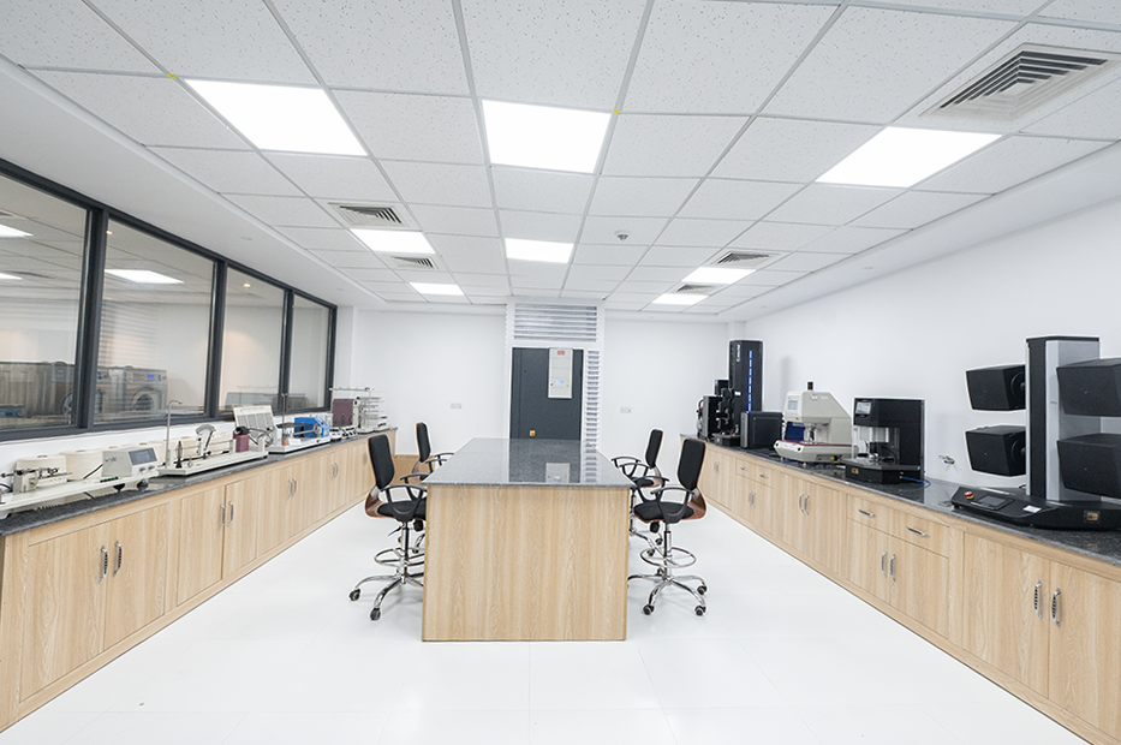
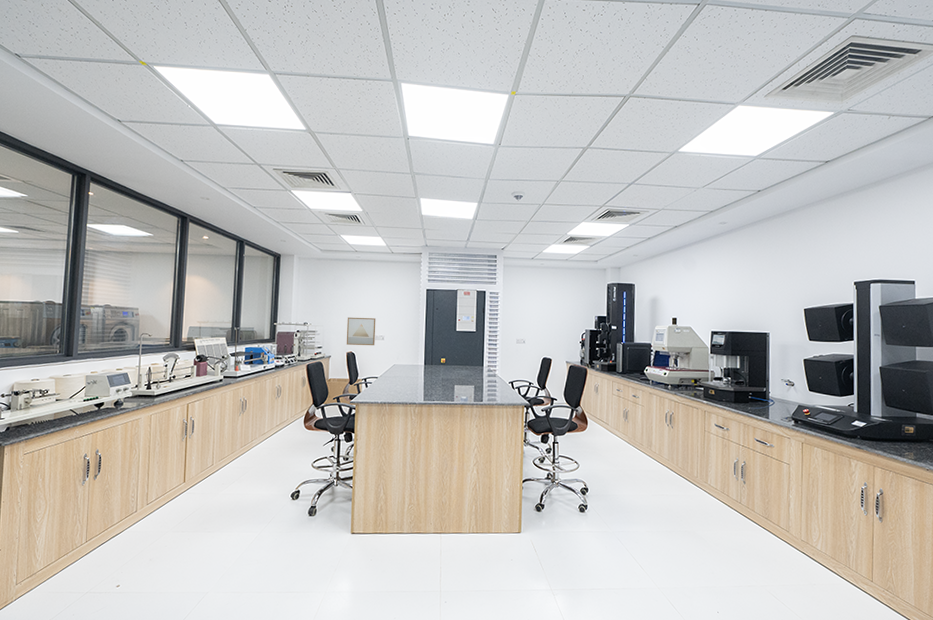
+ wall art [346,317,376,346]
